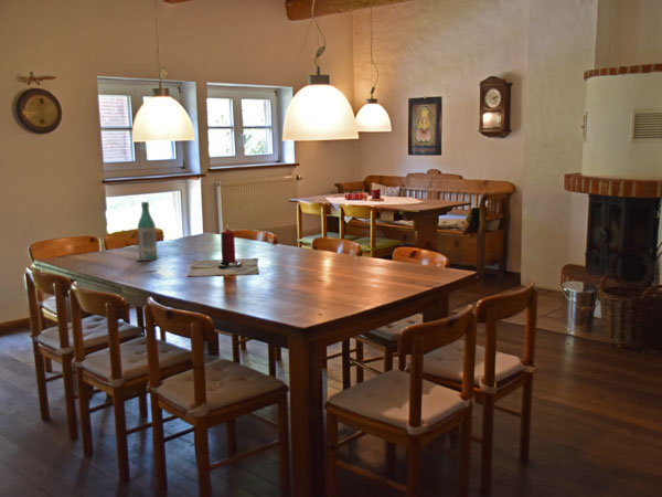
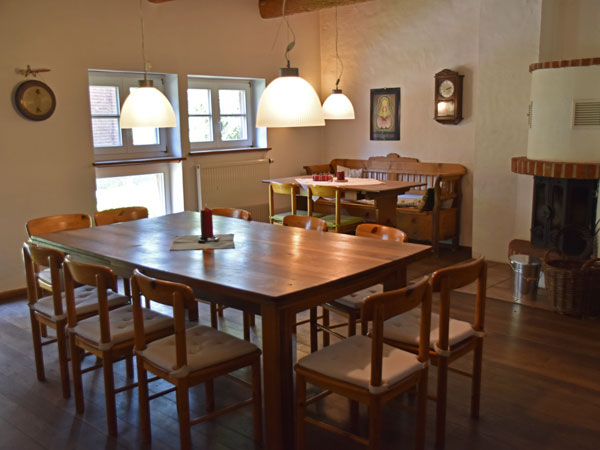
- bottle [135,201,161,262]
